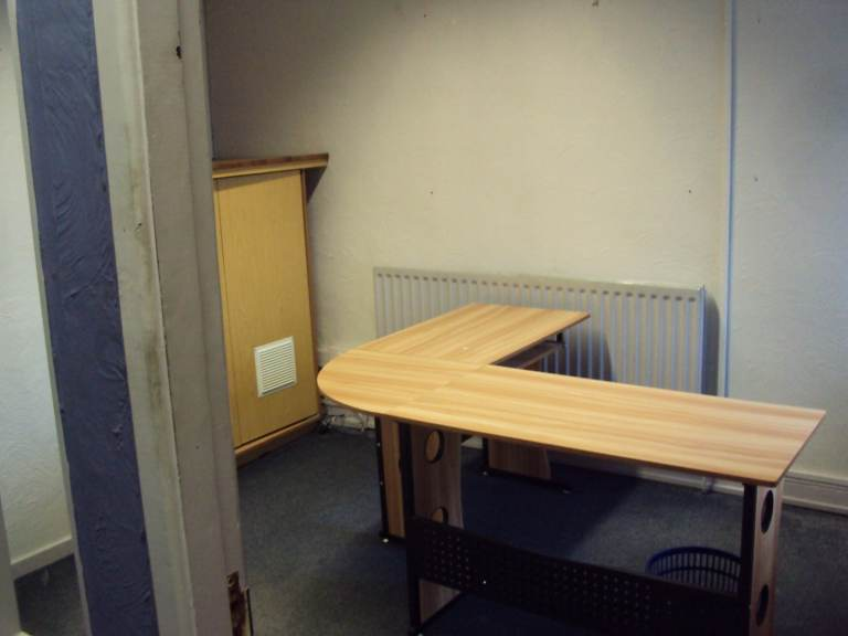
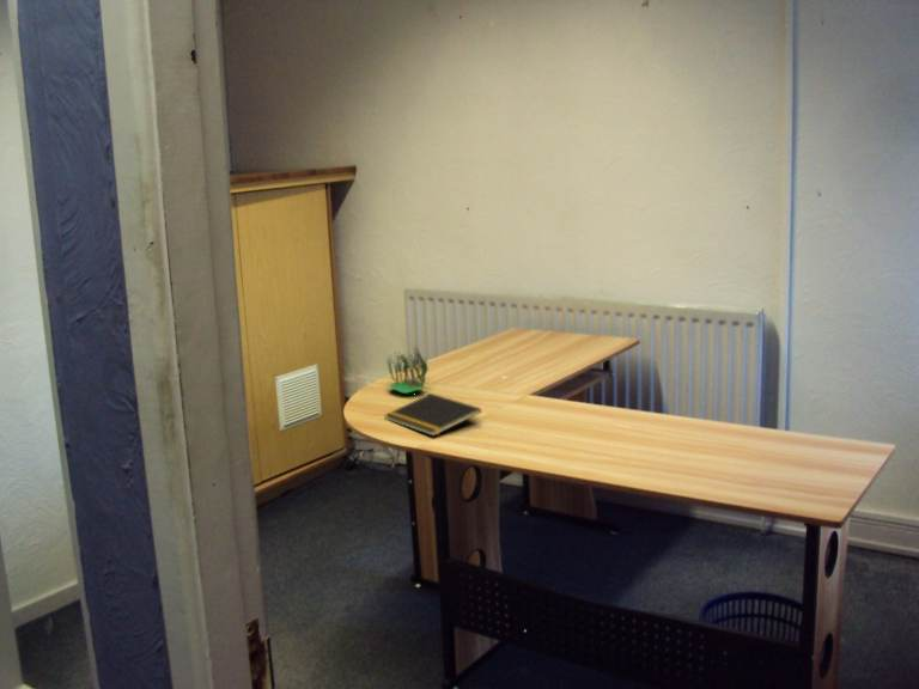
+ succulent plant [385,343,430,395]
+ notepad [384,392,482,438]
